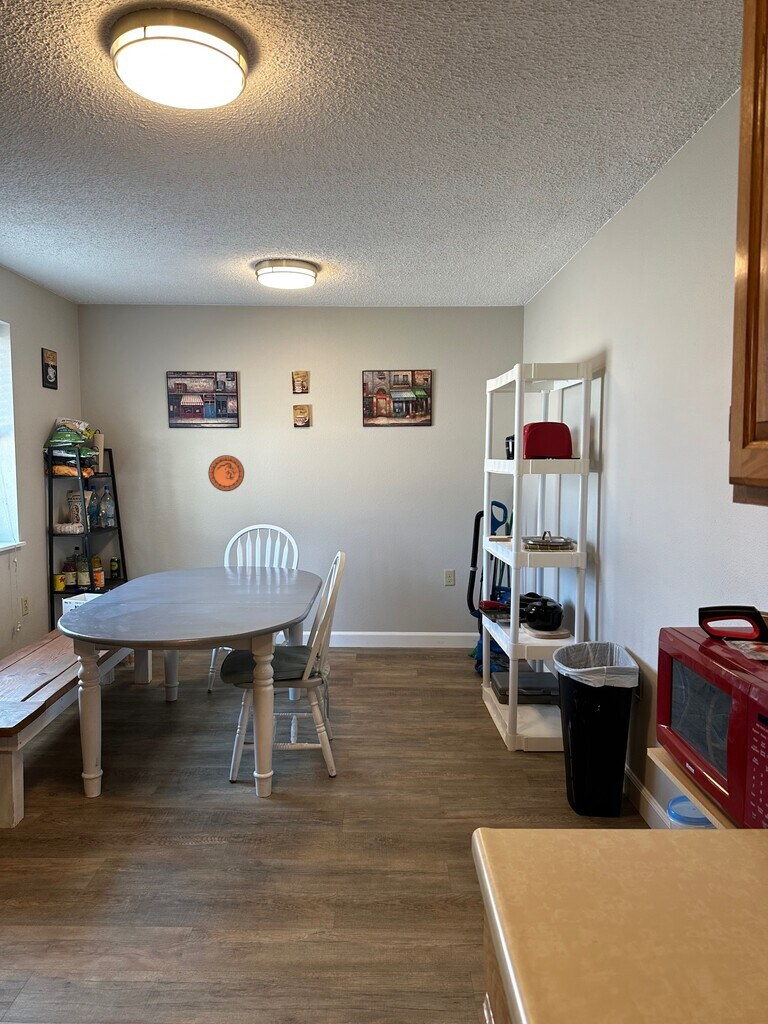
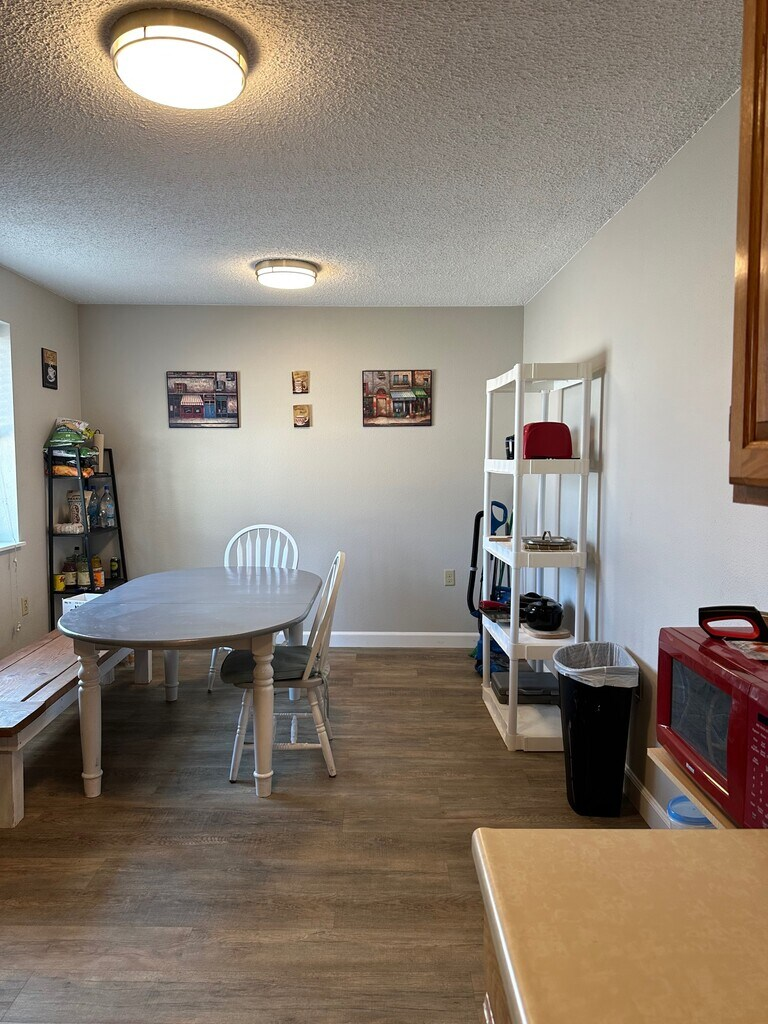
- decorative plate [207,454,245,492]
